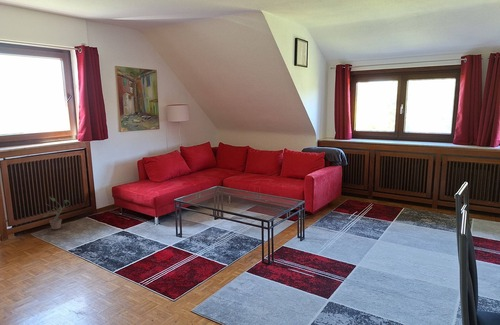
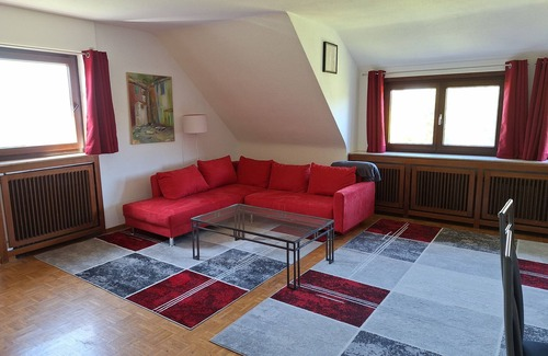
- potted plant [42,196,69,230]
